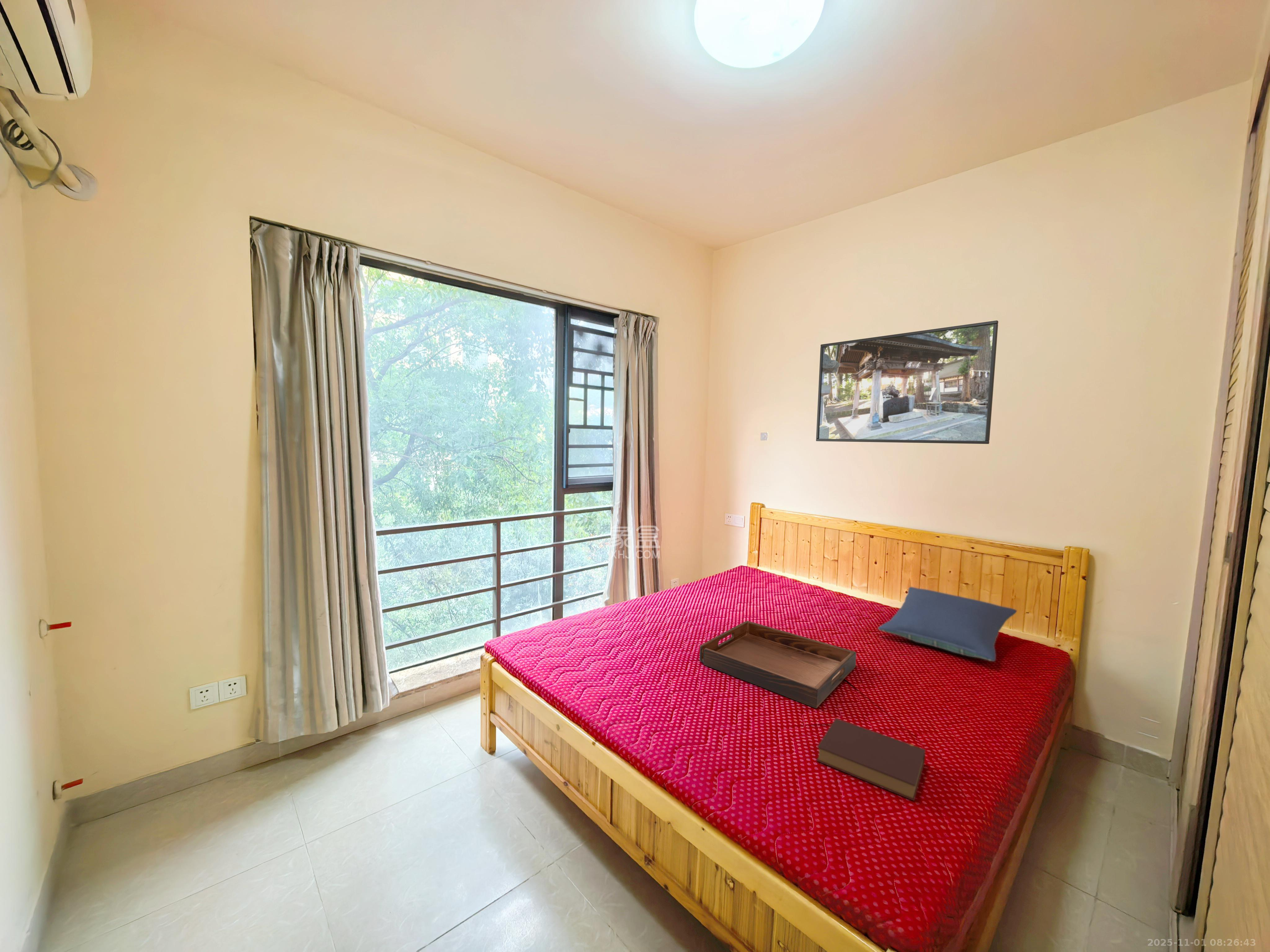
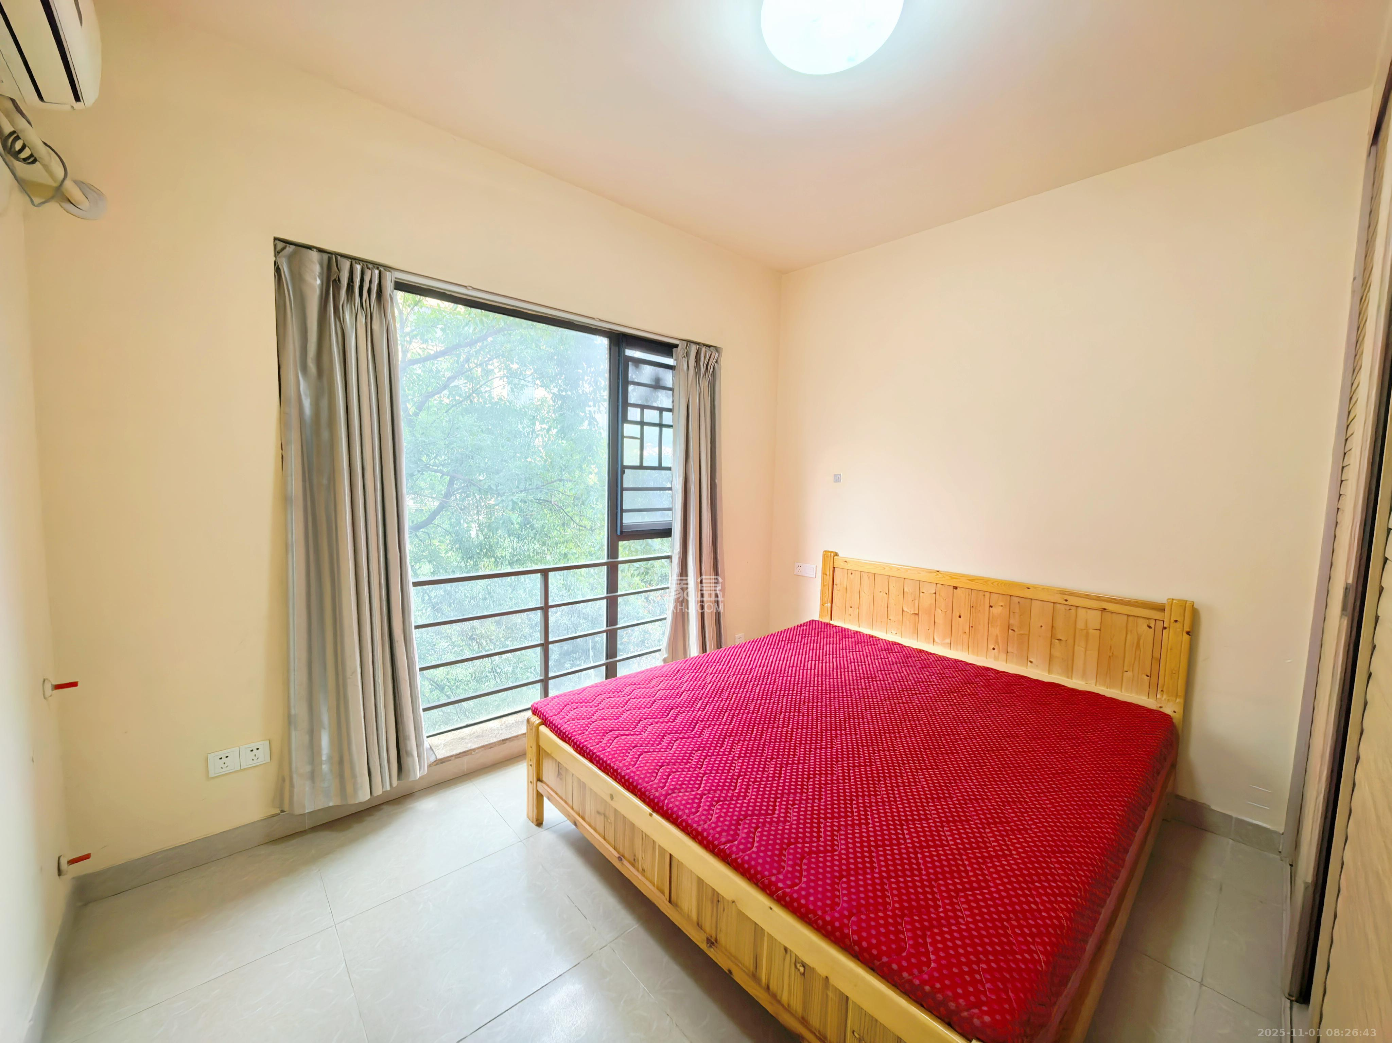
- book [816,718,926,801]
- serving tray [699,620,856,709]
- pillow [877,587,1017,662]
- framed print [816,320,999,444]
